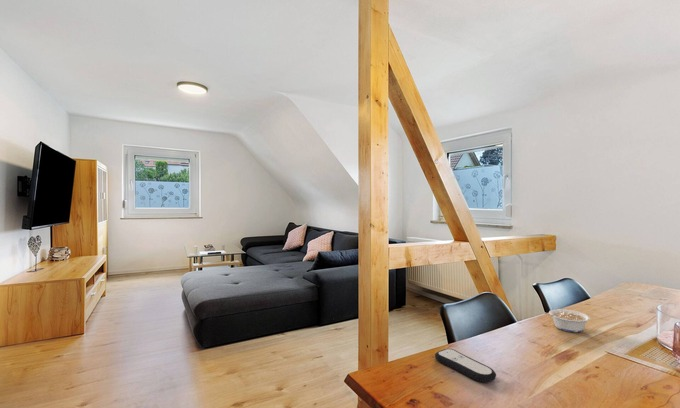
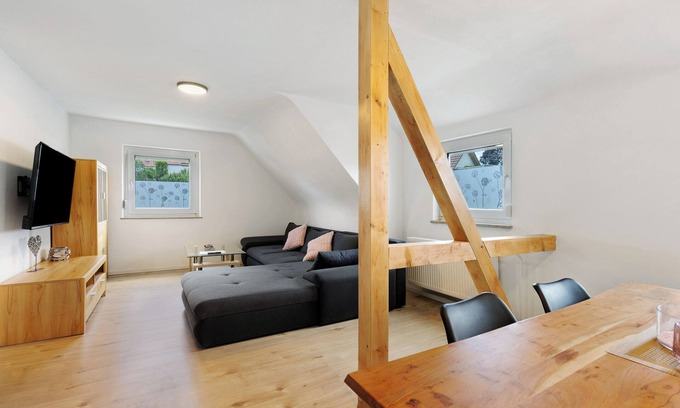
- remote control [434,348,497,384]
- legume [545,308,591,333]
